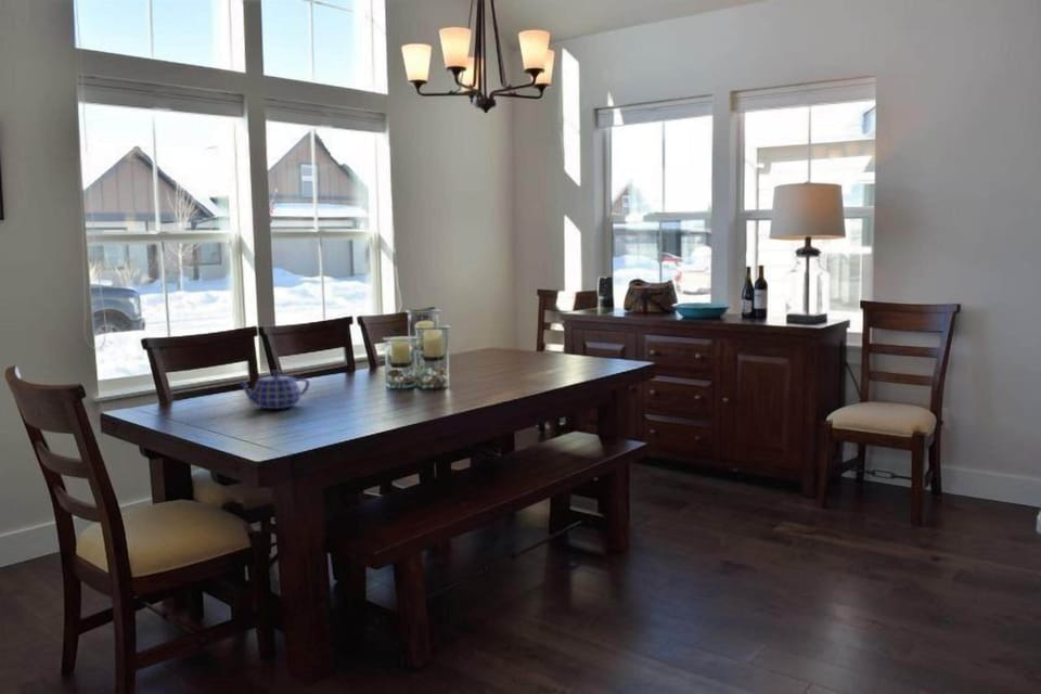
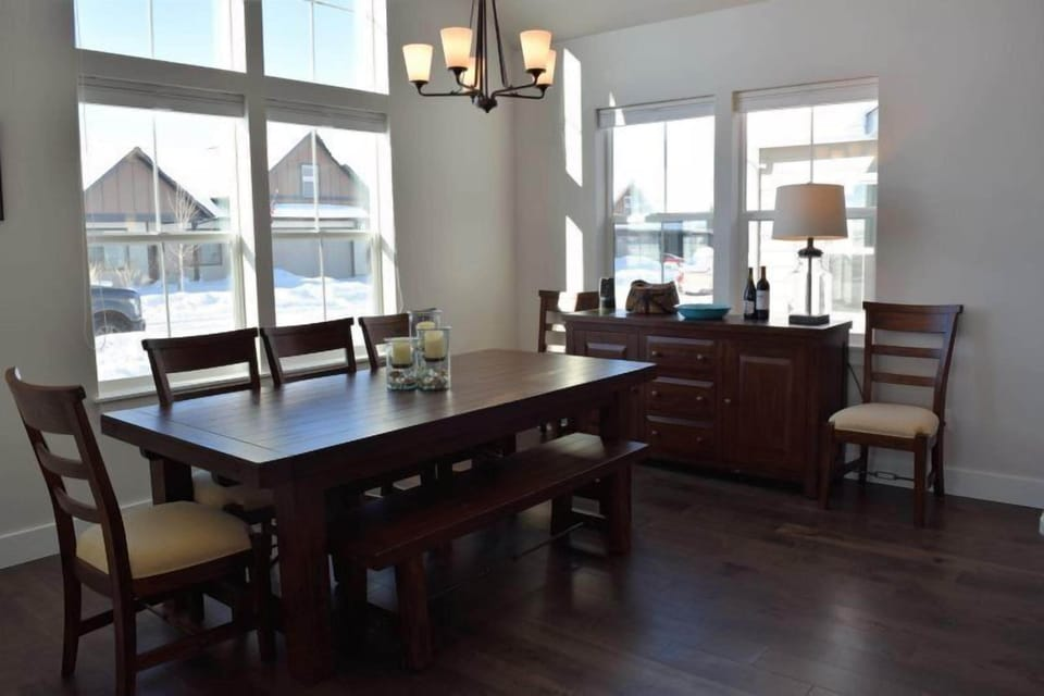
- teapot [235,370,311,410]
